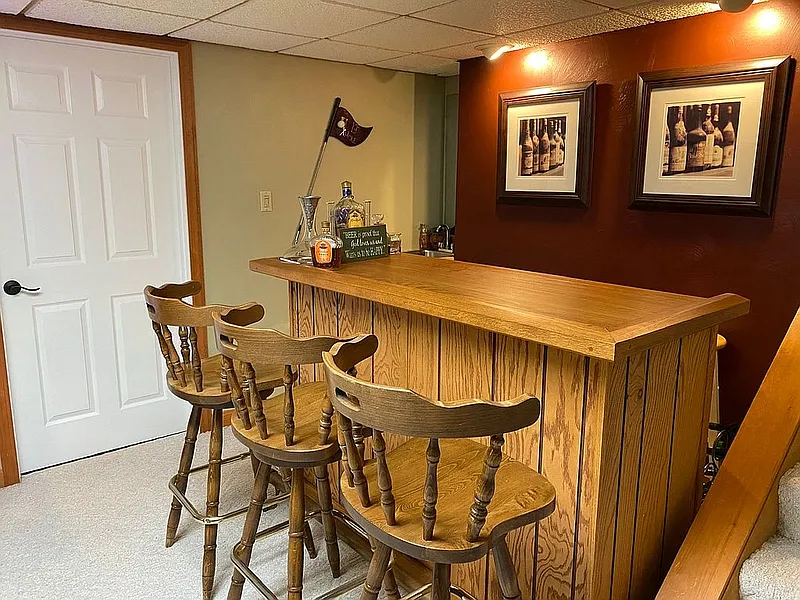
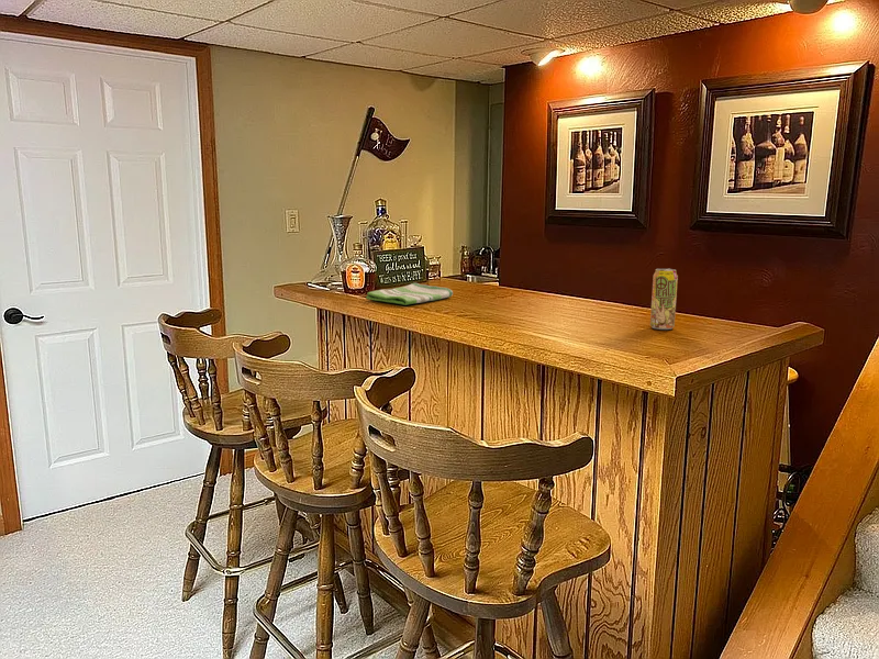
+ beverage can [649,267,679,331]
+ dish towel [365,282,454,306]
